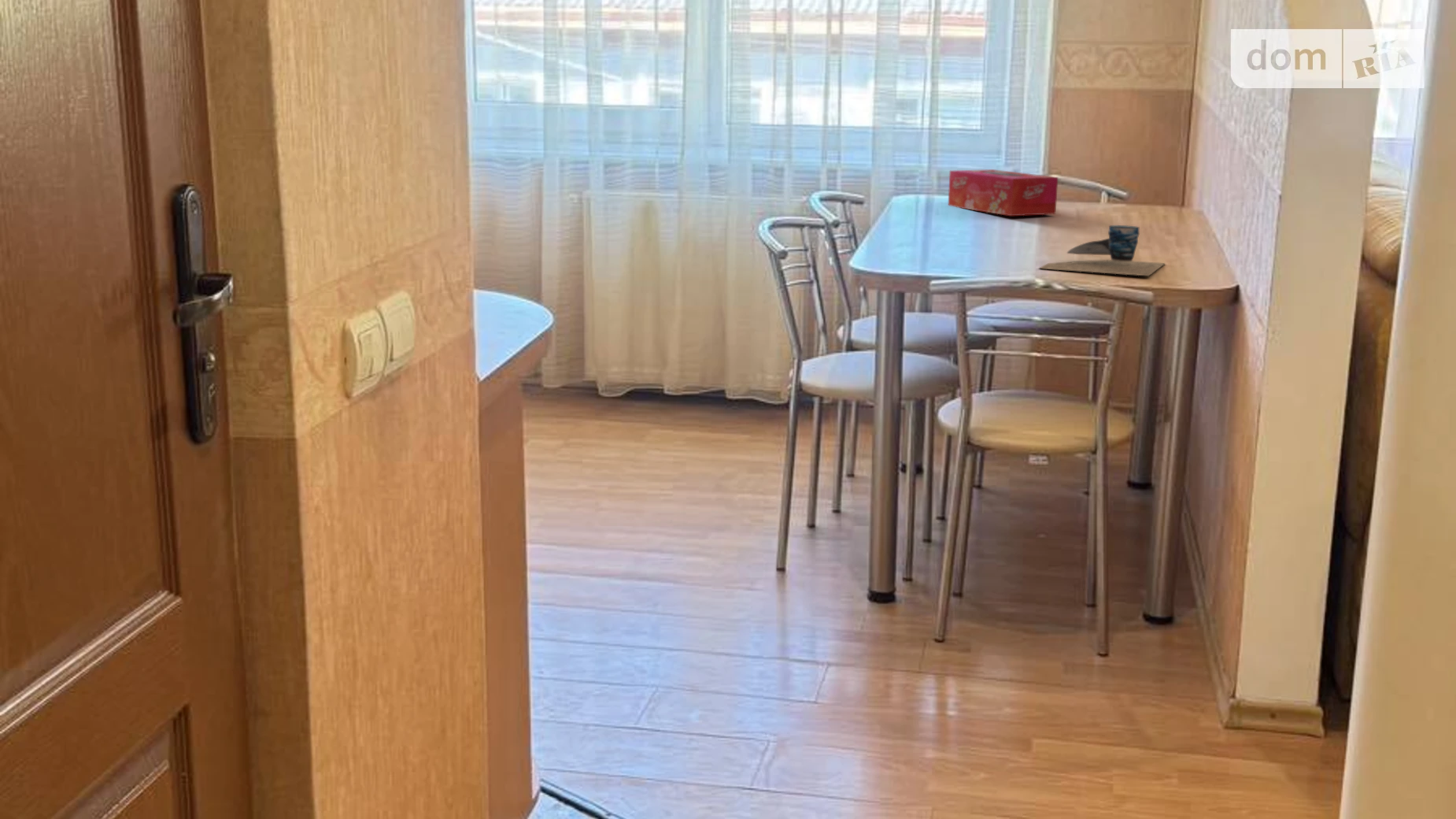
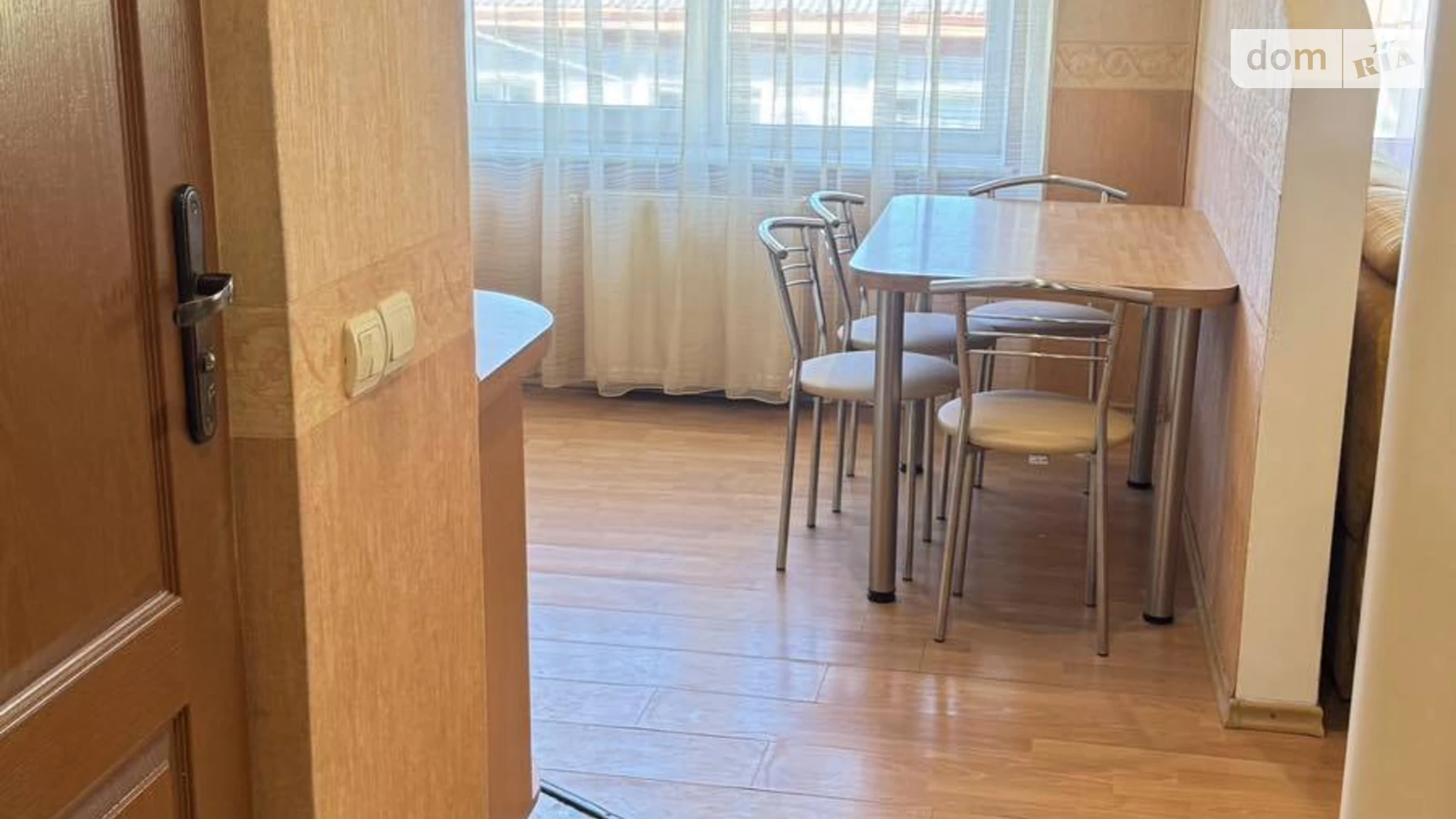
- tissue box [948,169,1059,217]
- cup [1038,224,1166,276]
